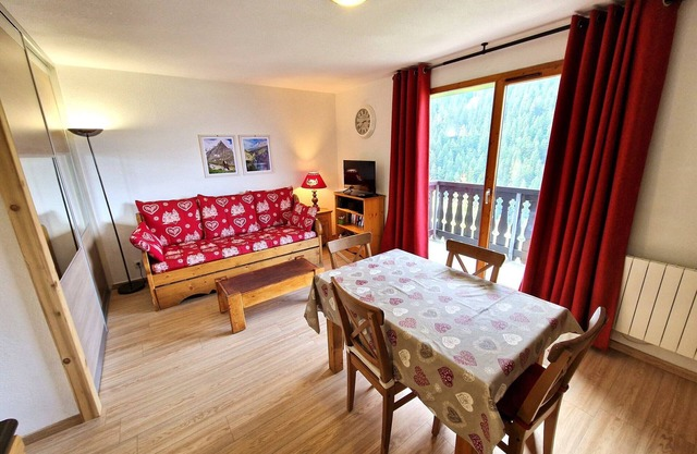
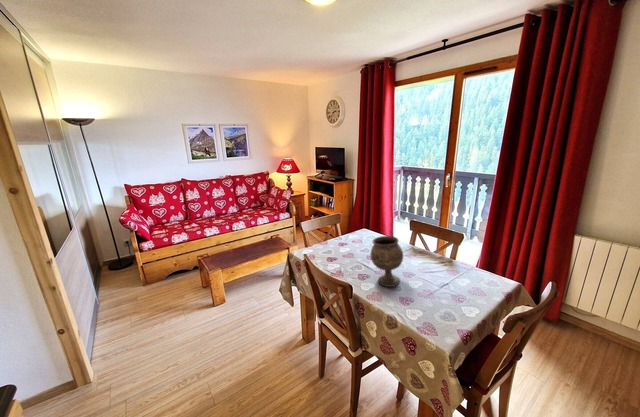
+ goblet [369,235,404,288]
